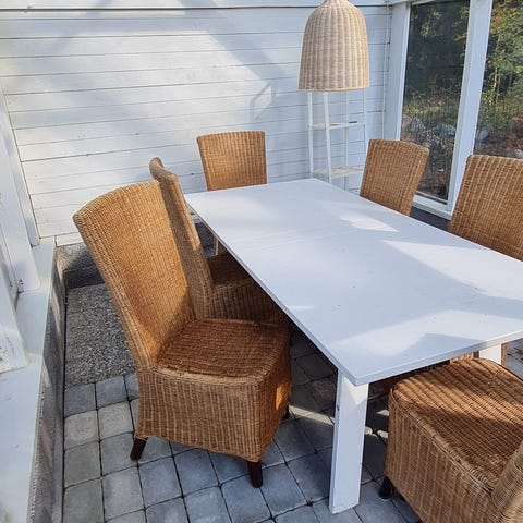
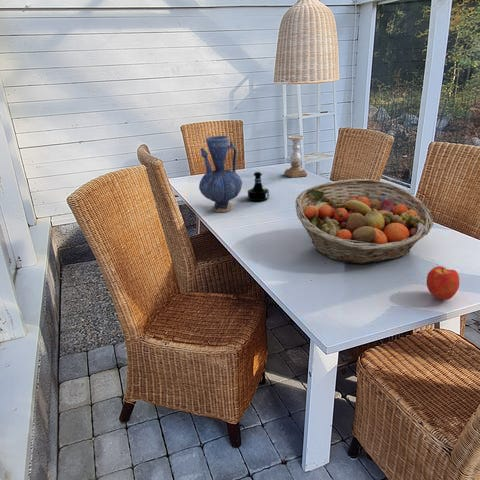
+ tequila bottle [247,171,270,202]
+ candle holder [283,135,308,179]
+ apple [426,265,460,301]
+ fruit basket [294,178,434,265]
+ vase [198,135,243,213]
